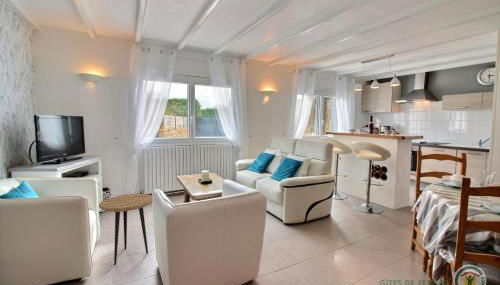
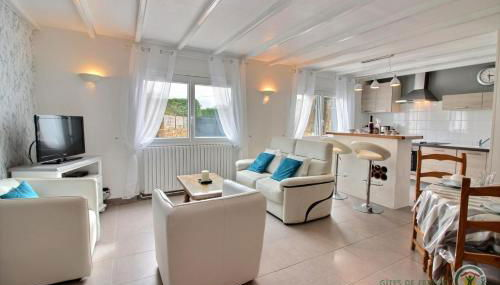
- side table [98,193,153,266]
